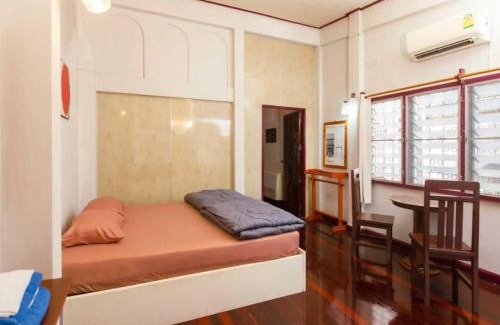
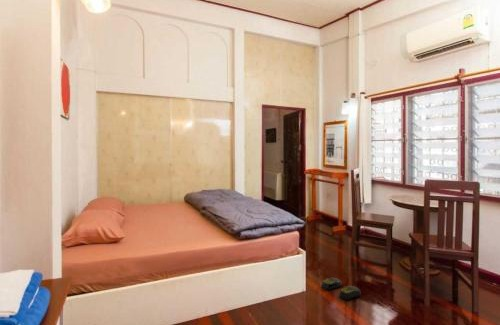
+ slippers [321,277,361,301]
